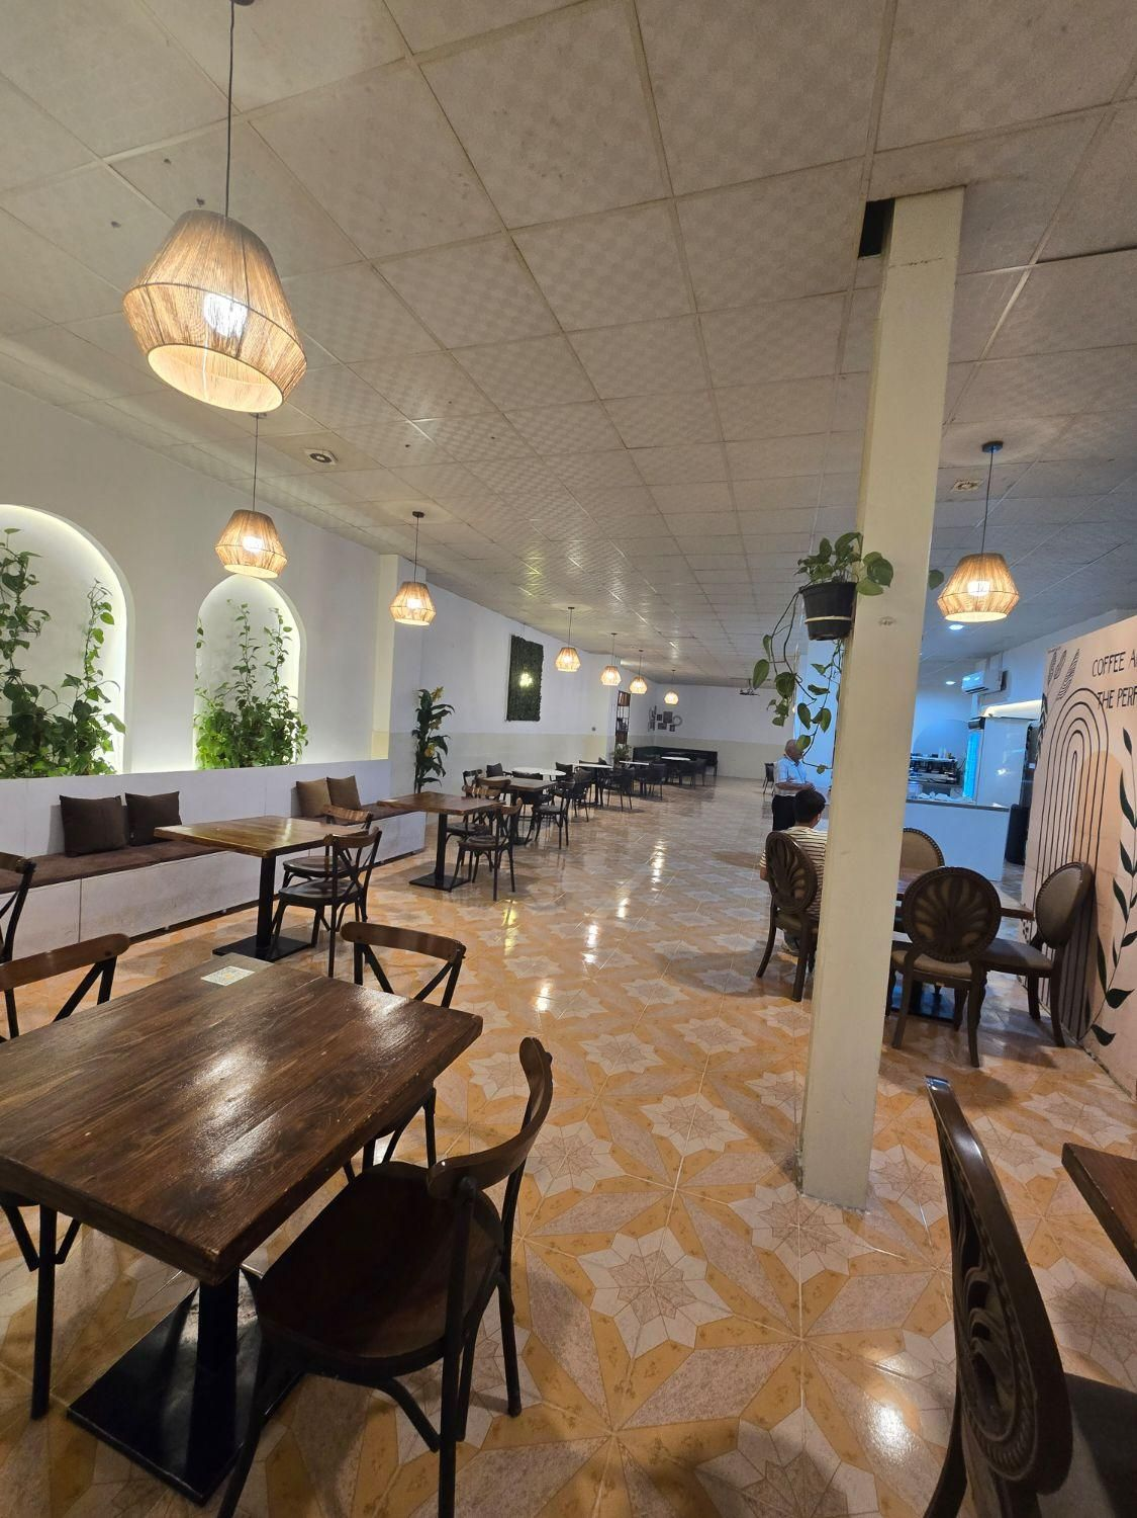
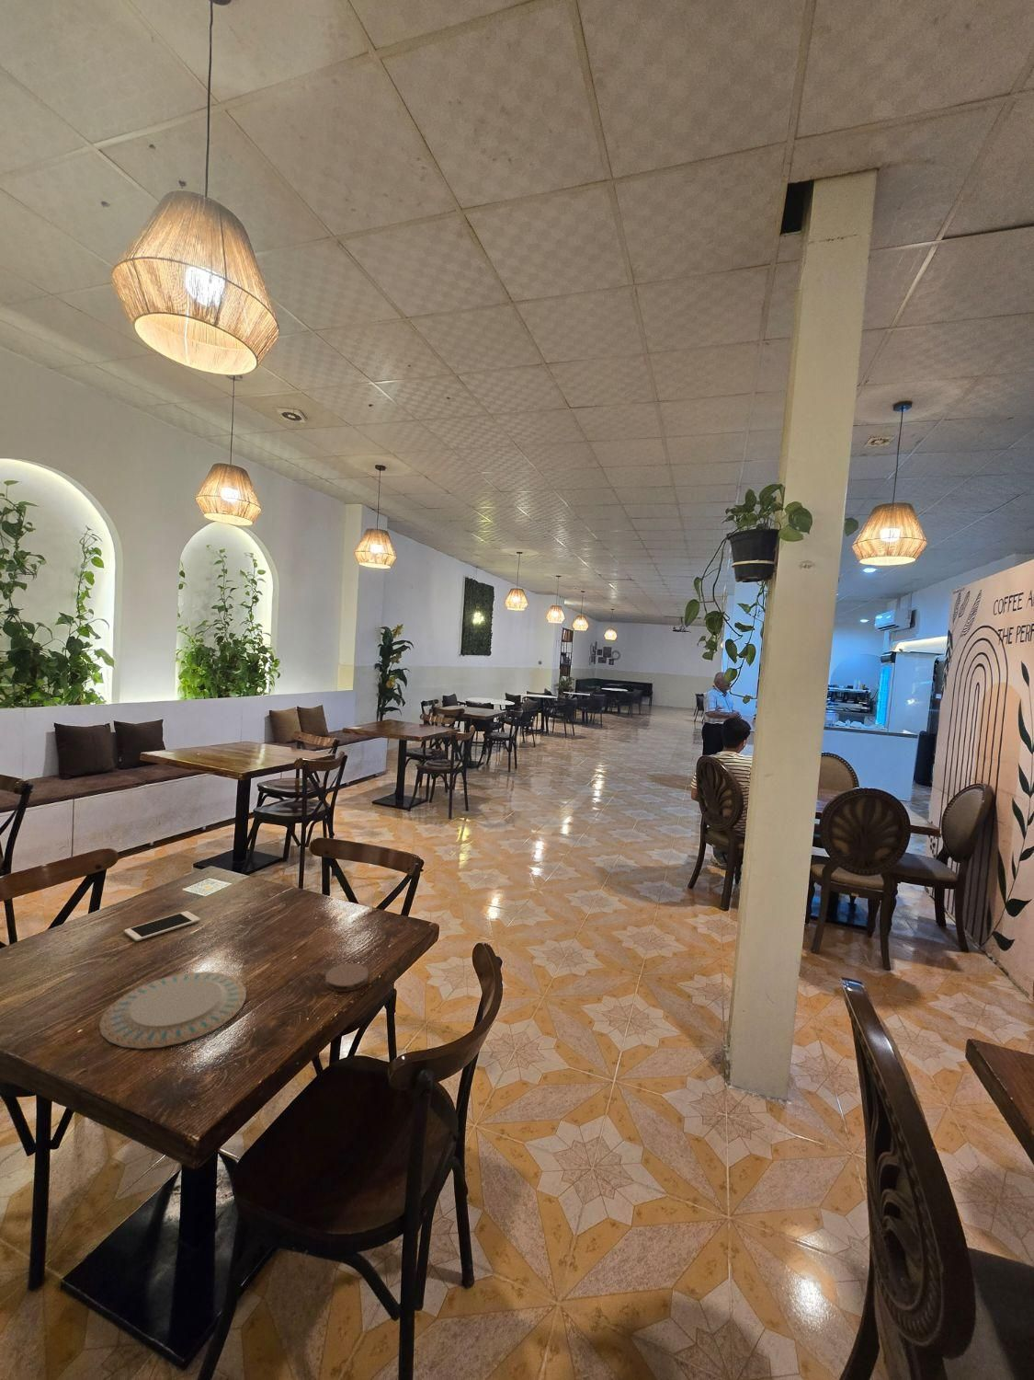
+ chinaware [99,970,248,1050]
+ cell phone [123,909,201,942]
+ coaster [325,963,369,993]
